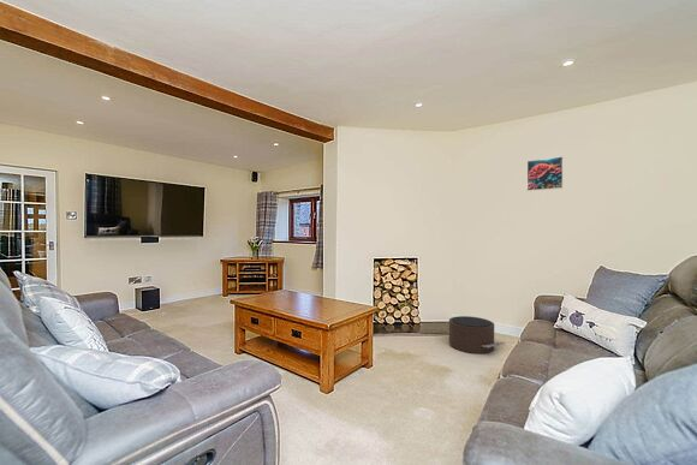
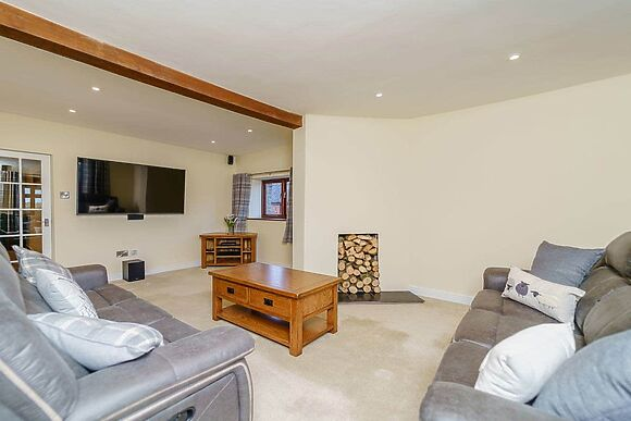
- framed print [526,155,565,192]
- pouf [446,315,505,354]
